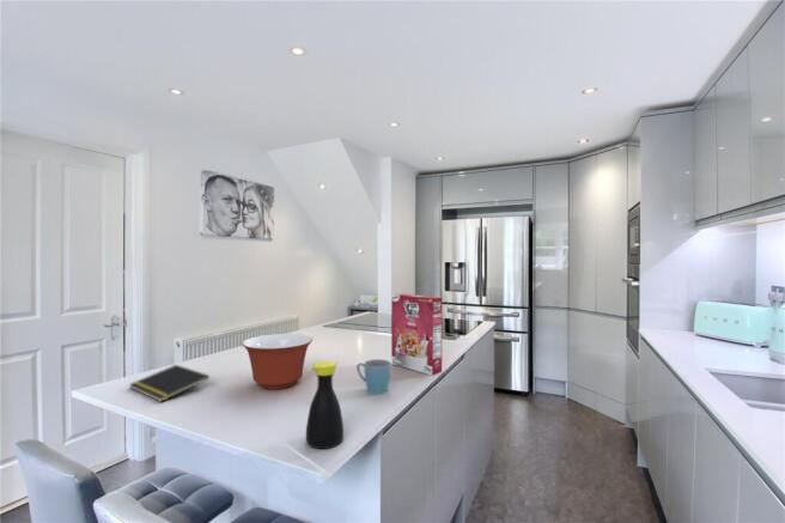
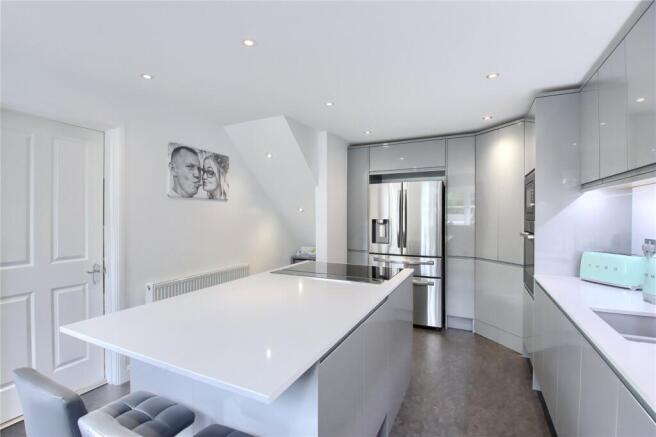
- mug [355,358,391,396]
- mixing bowl [241,333,314,390]
- bottle [305,360,345,450]
- notepad [128,364,211,403]
- cereal box [390,293,444,376]
